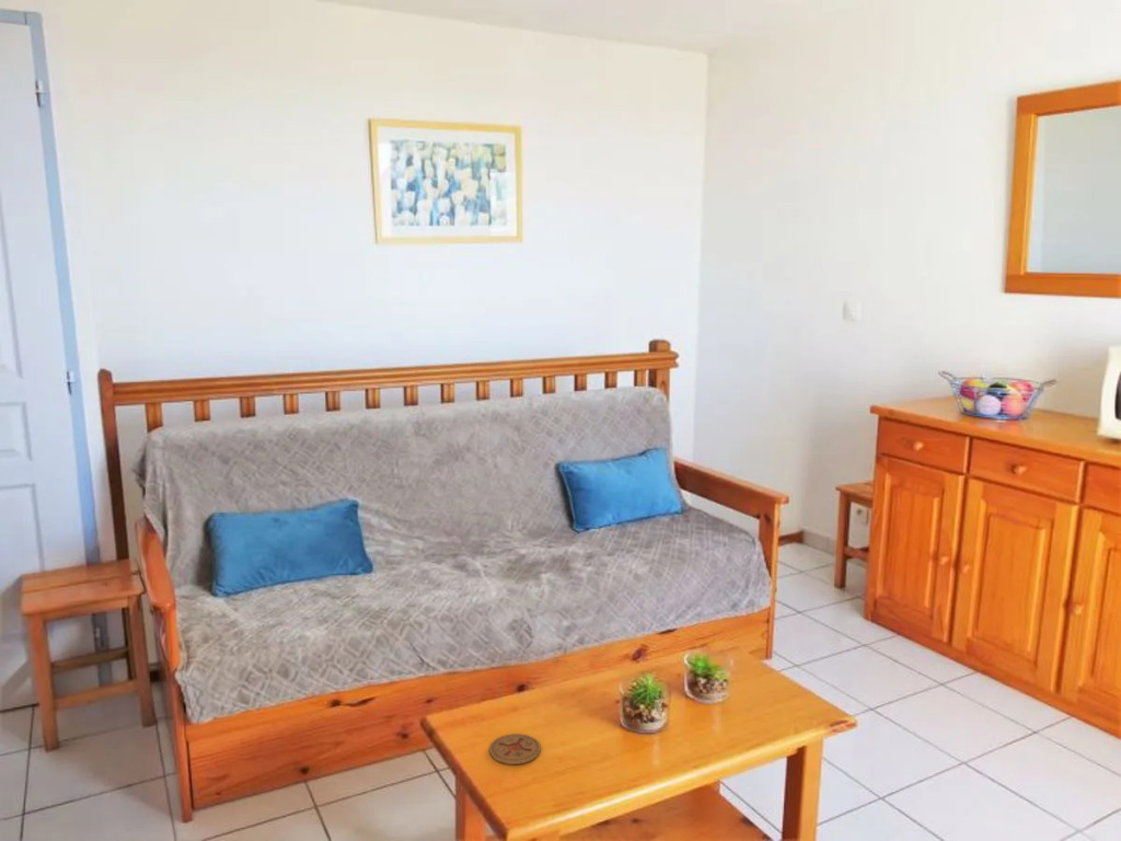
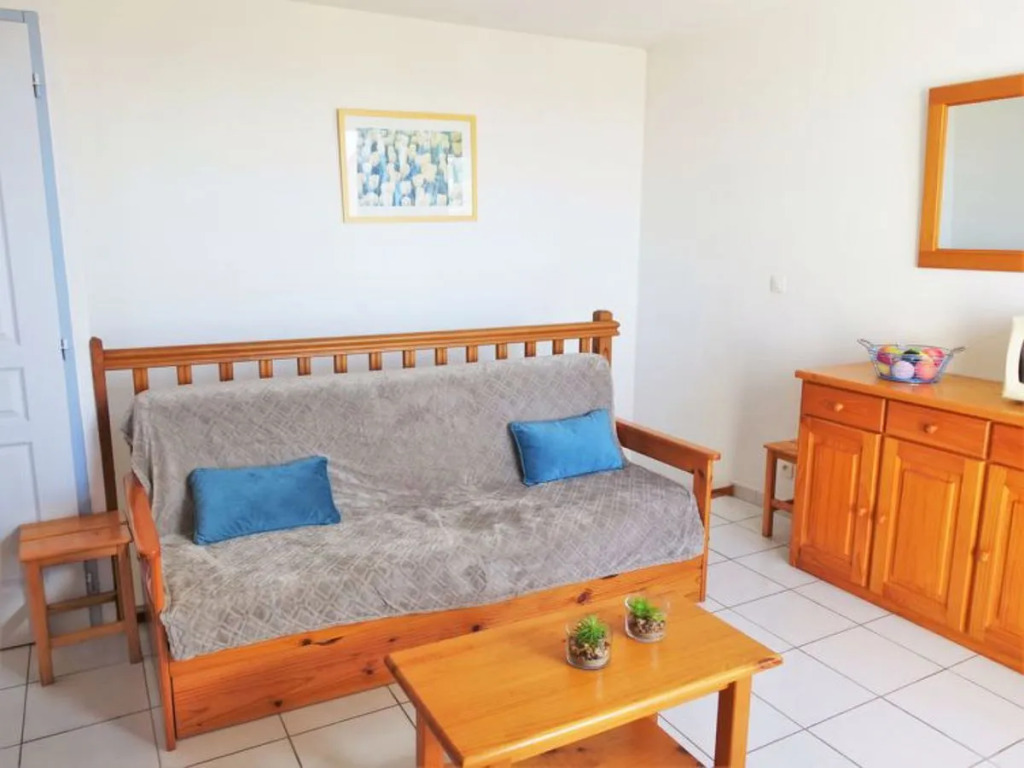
- coaster [488,733,542,765]
